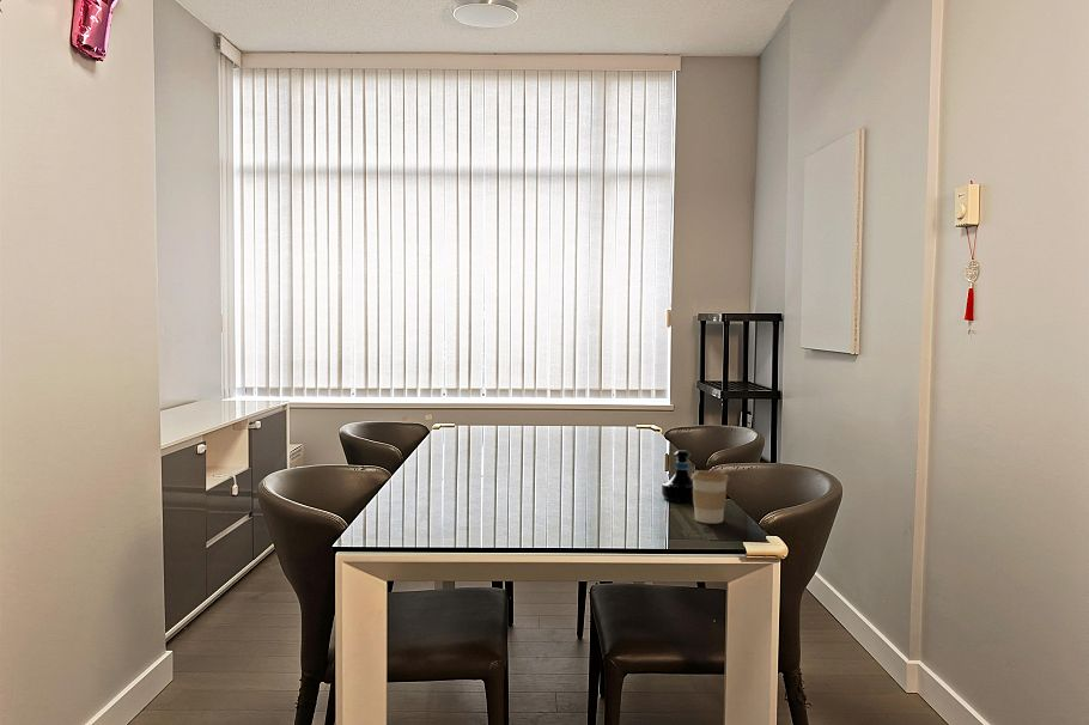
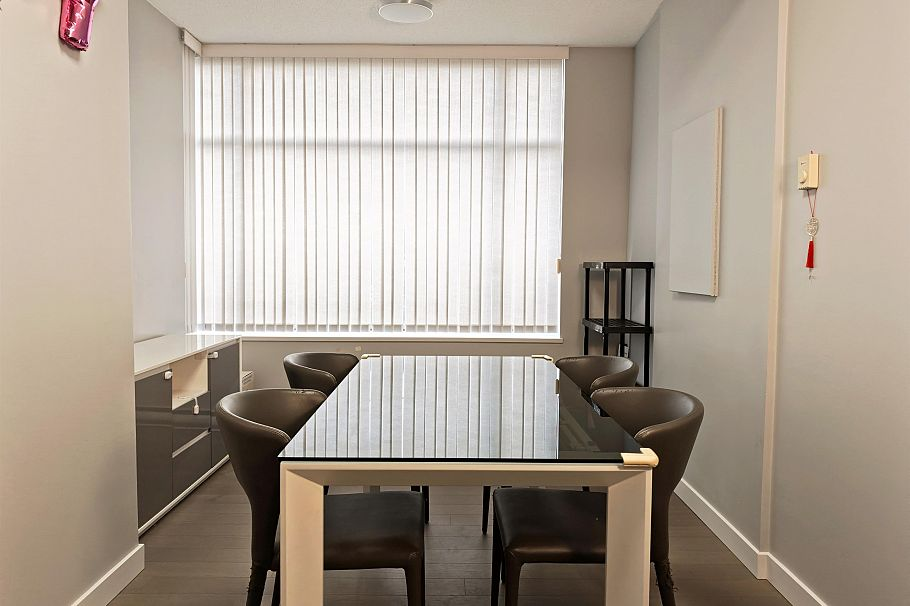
- coffee cup [690,469,730,524]
- tequila bottle [661,449,694,504]
